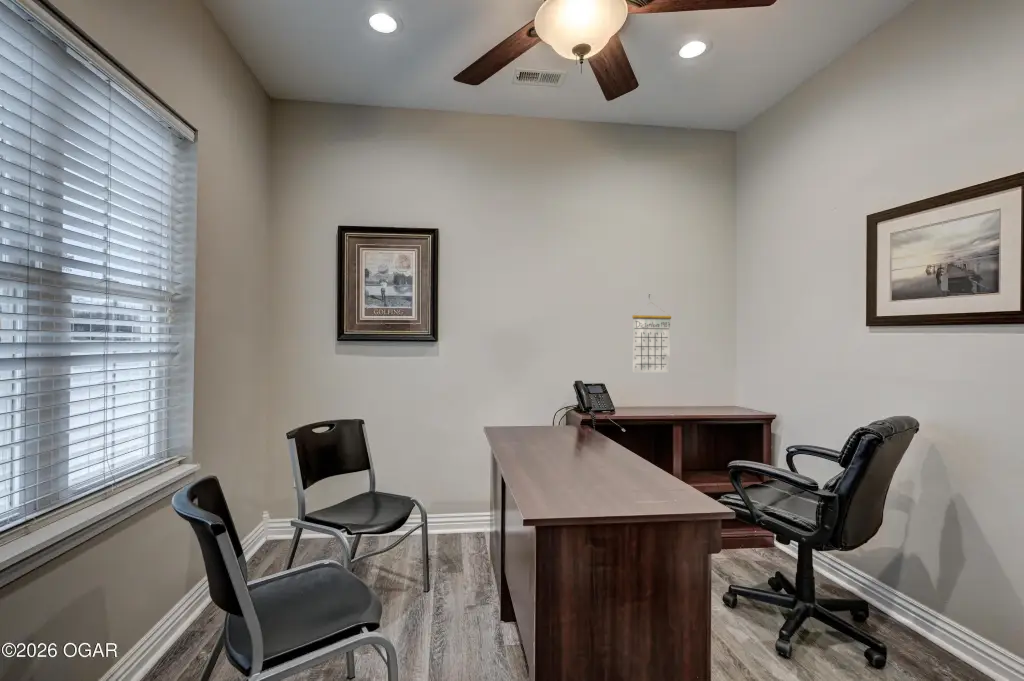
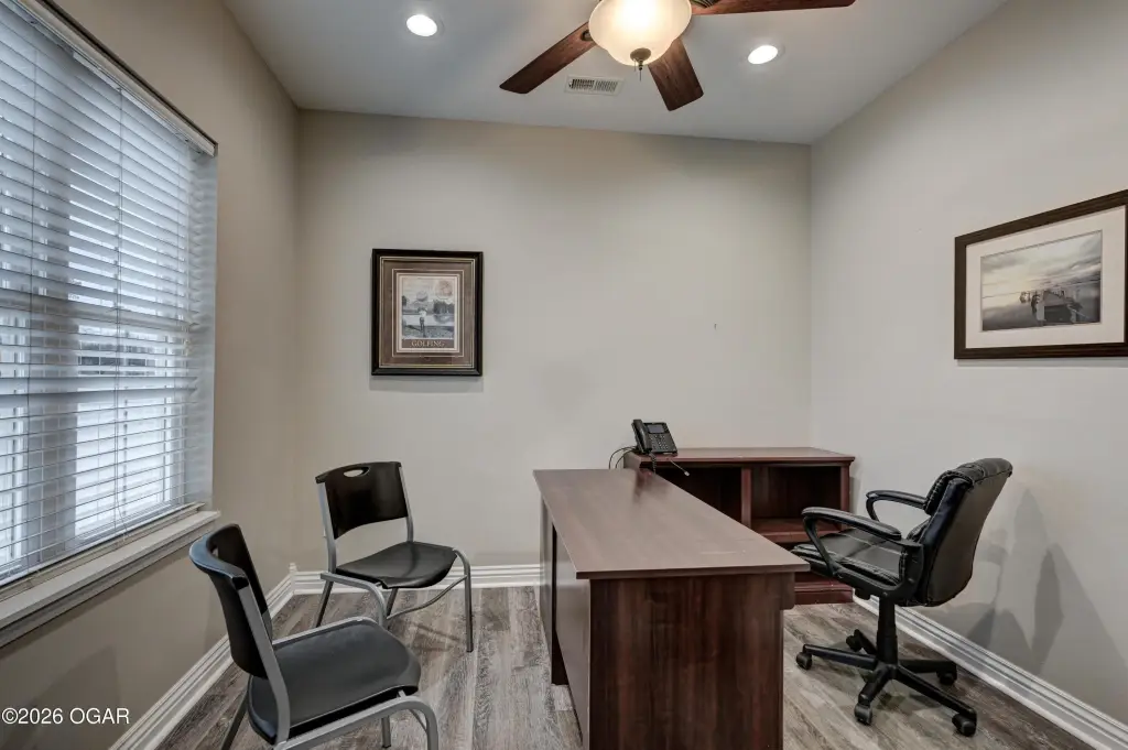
- calendar [631,301,672,373]
